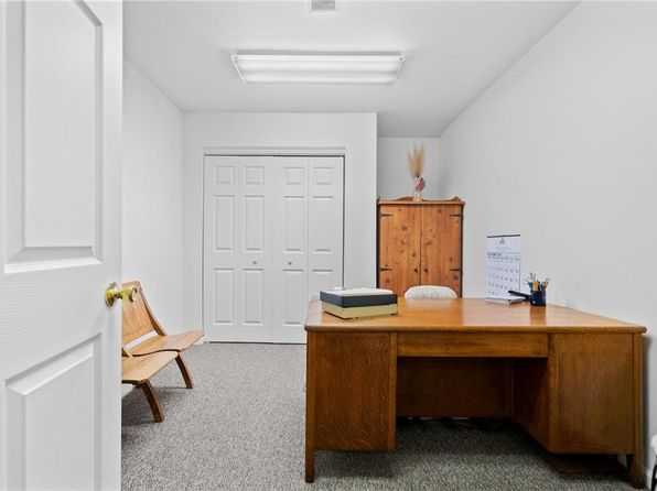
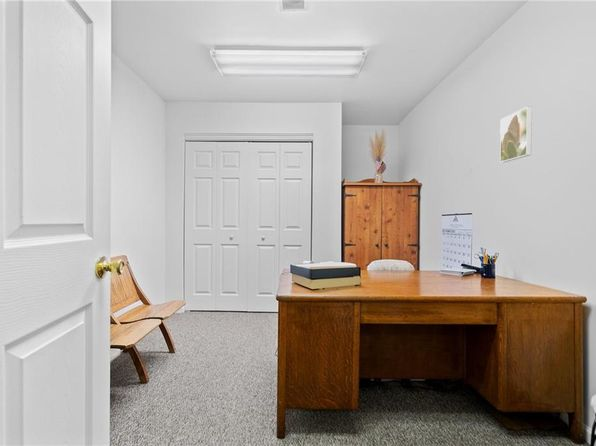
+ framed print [499,105,533,163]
